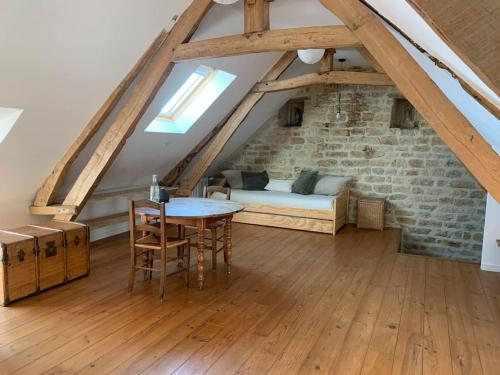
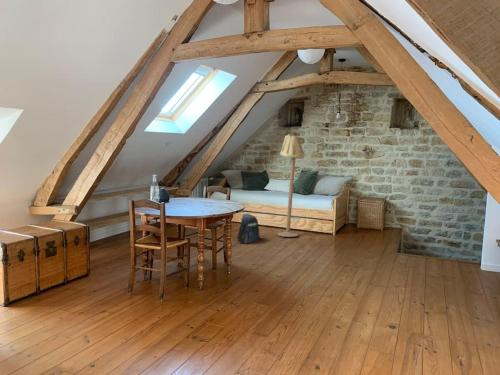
+ backpack [237,212,261,244]
+ floor lamp [276,133,305,238]
